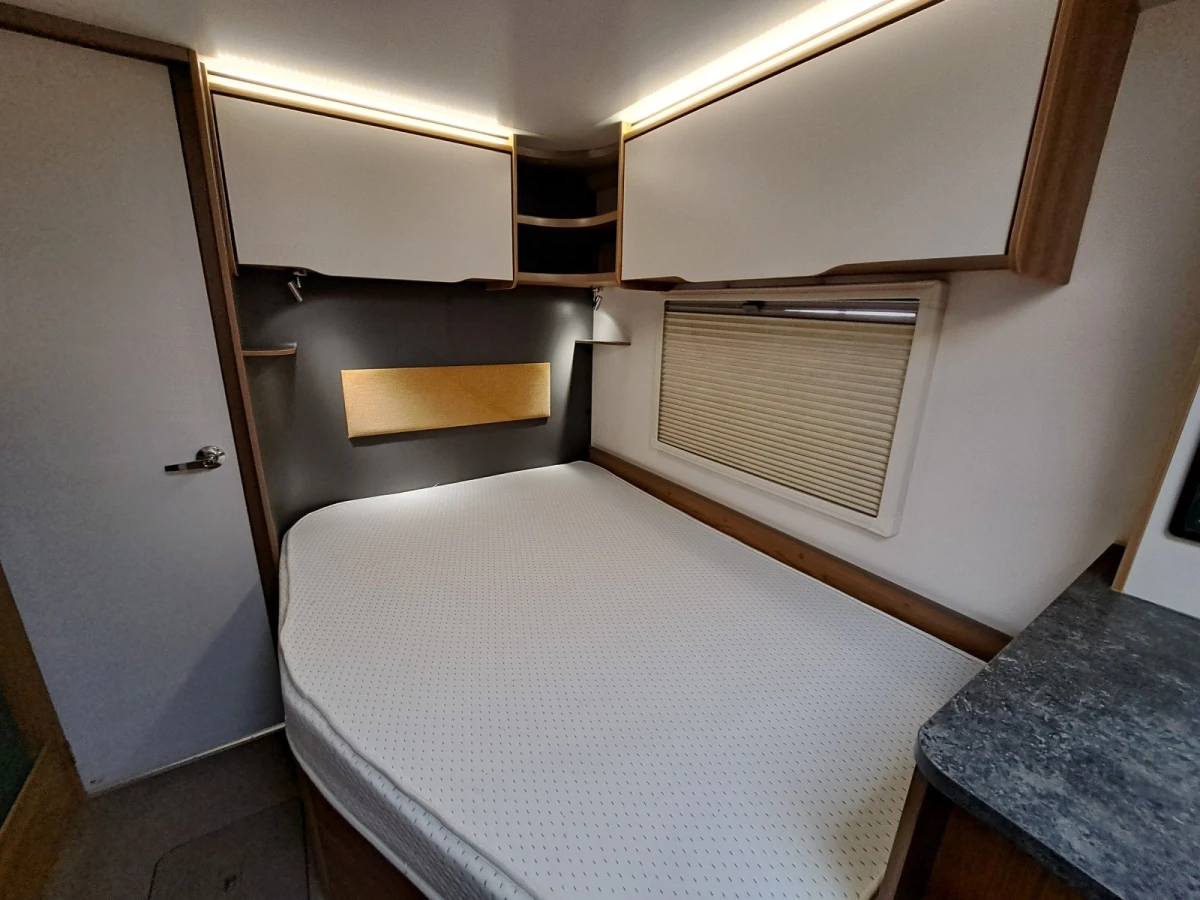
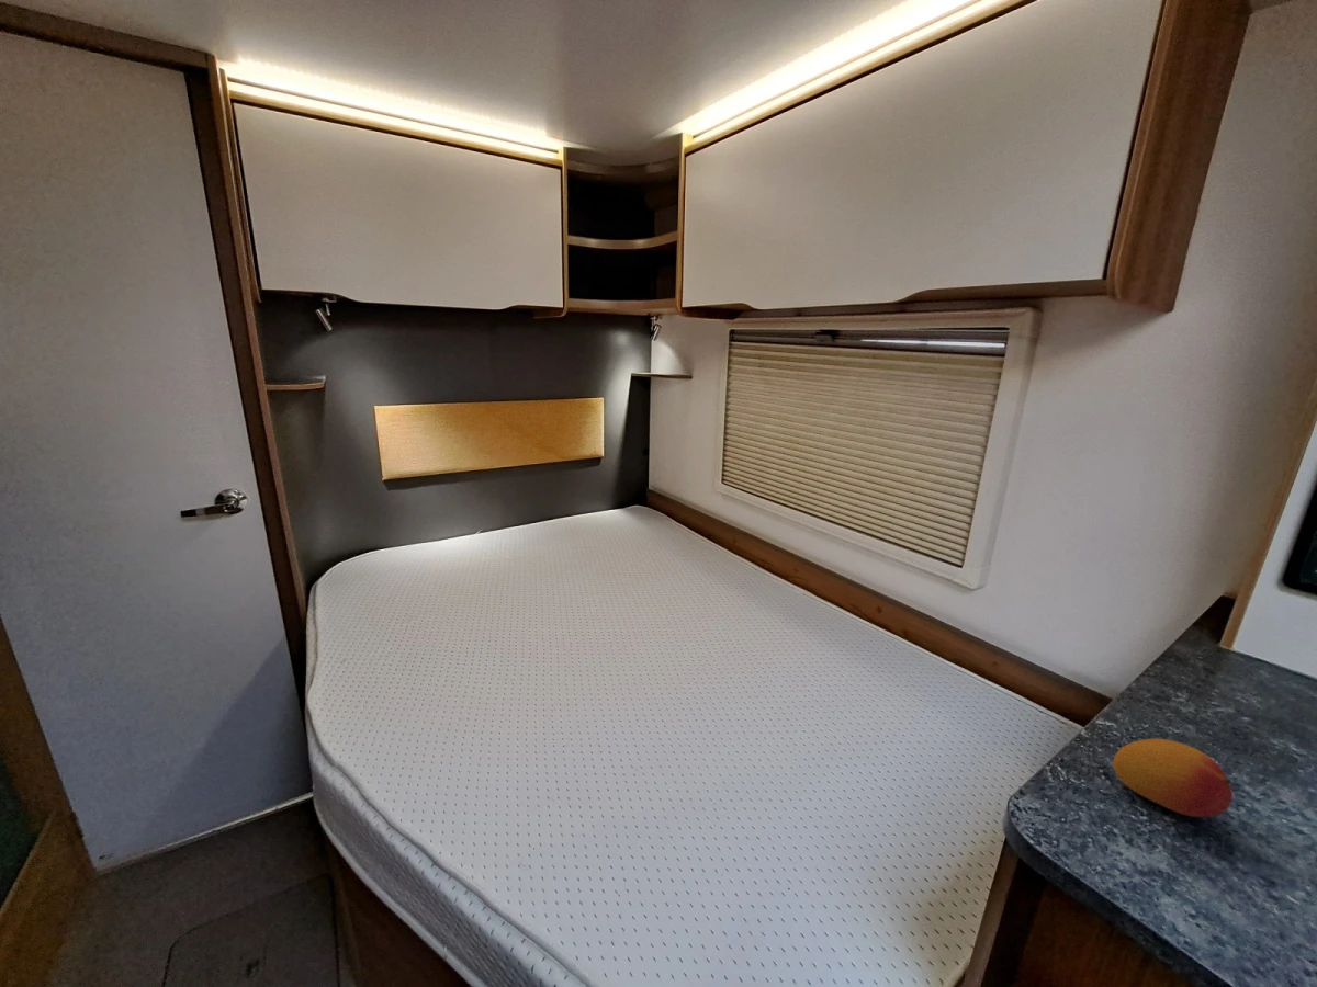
+ fruit [1112,738,1234,818]
